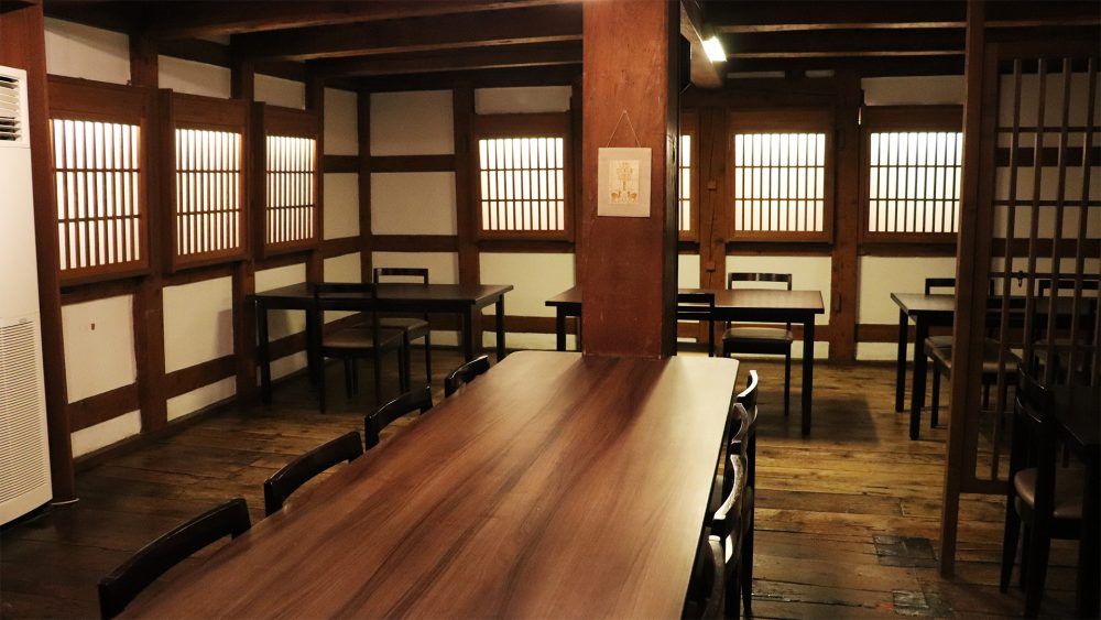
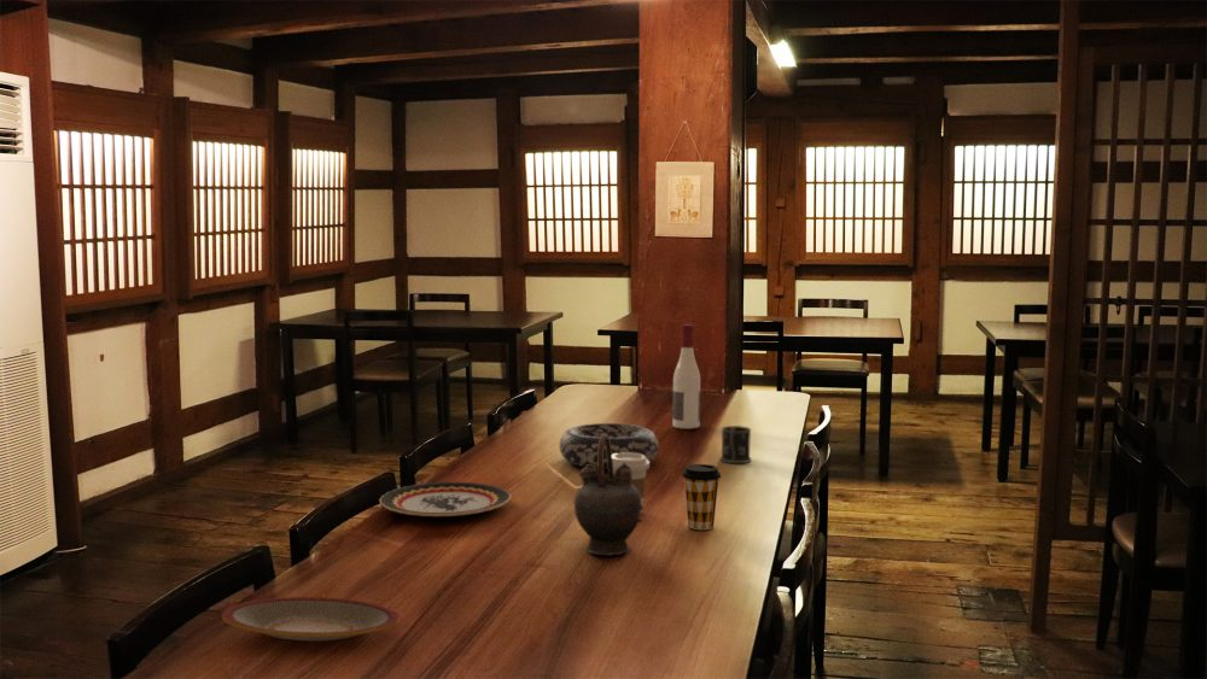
+ mug [718,425,753,464]
+ coffee cup [612,452,651,514]
+ coffee cup [681,463,722,531]
+ plate [221,596,401,642]
+ plate [378,481,512,517]
+ teapot [573,434,645,557]
+ alcohol [671,323,701,431]
+ decorative bowl [559,422,660,470]
